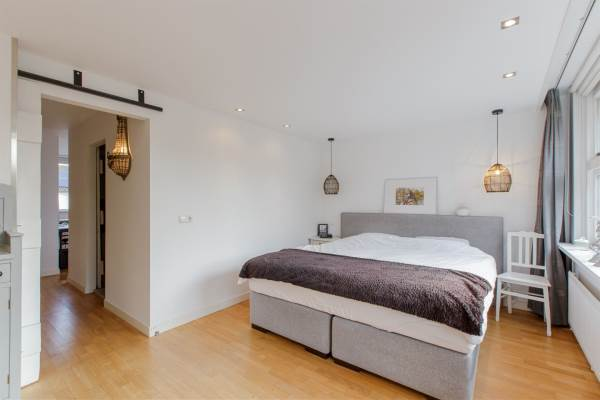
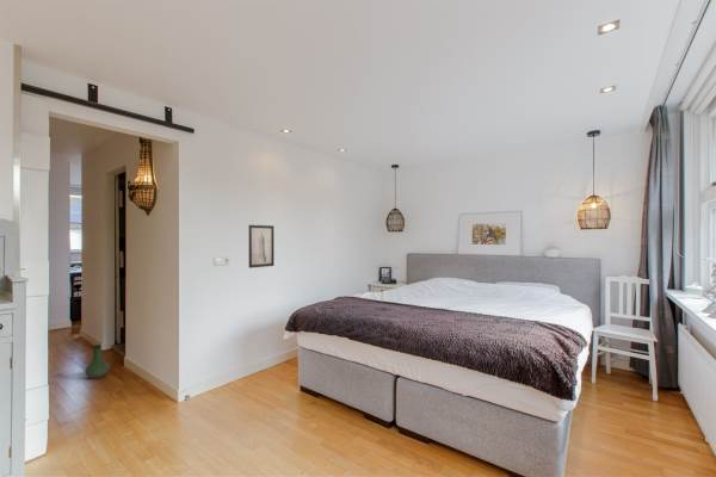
+ wall art [248,224,276,270]
+ vase [84,343,110,379]
